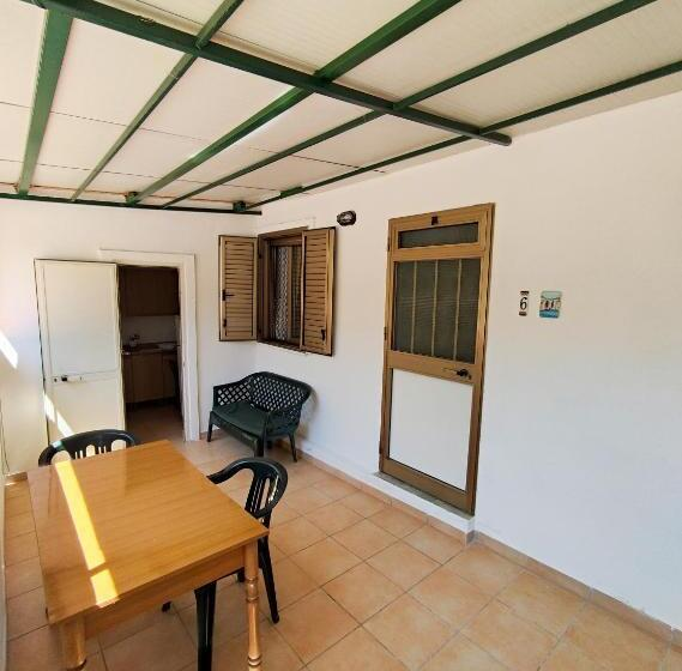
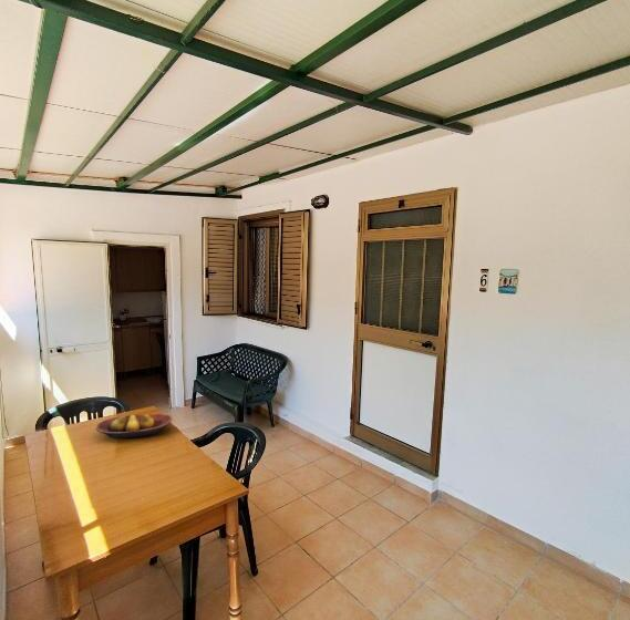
+ fruit bowl [95,413,173,440]
